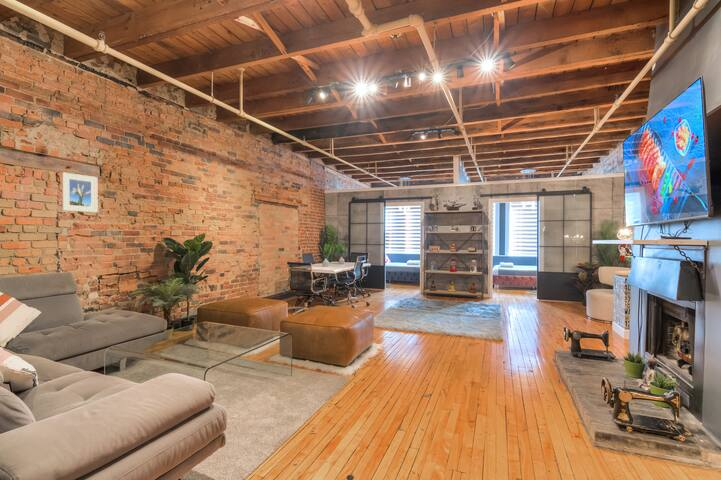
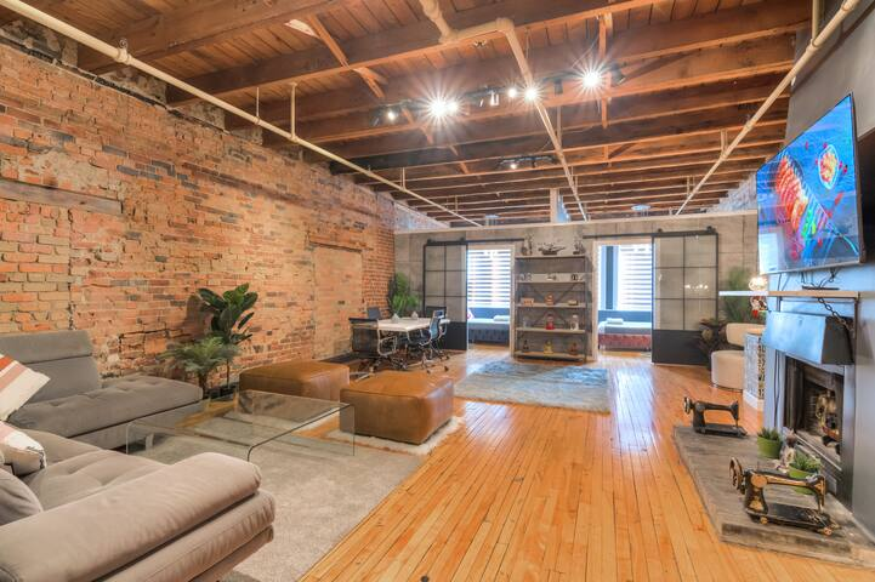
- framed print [61,171,99,213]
